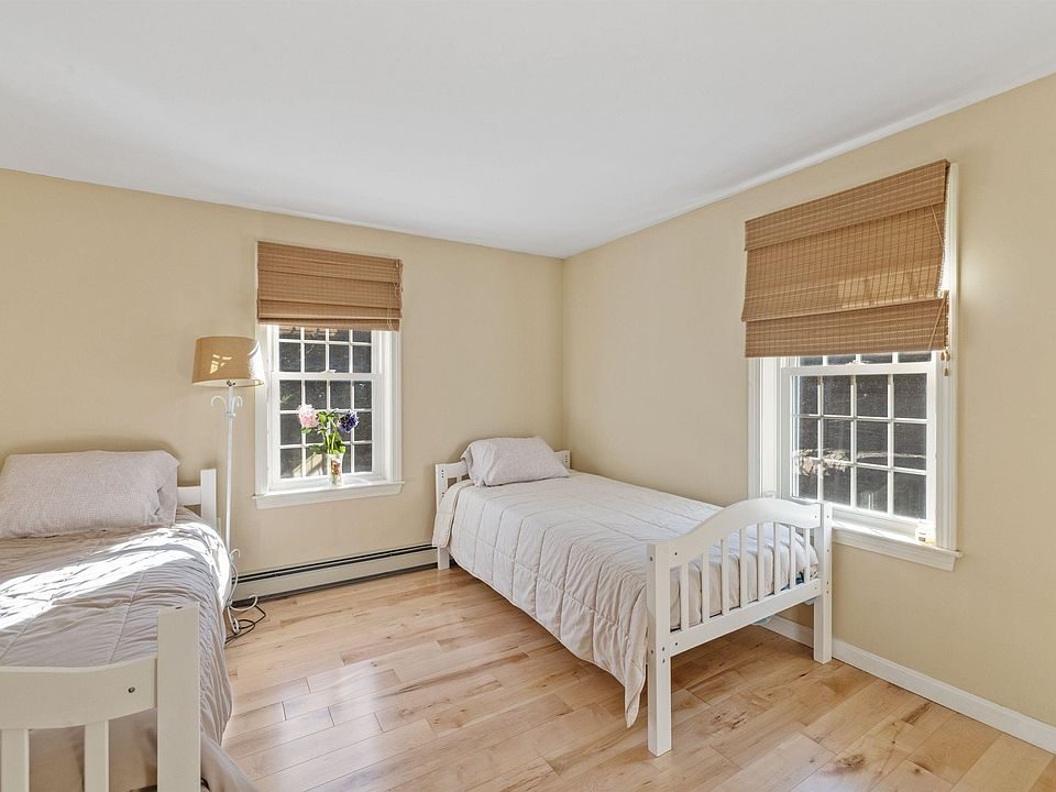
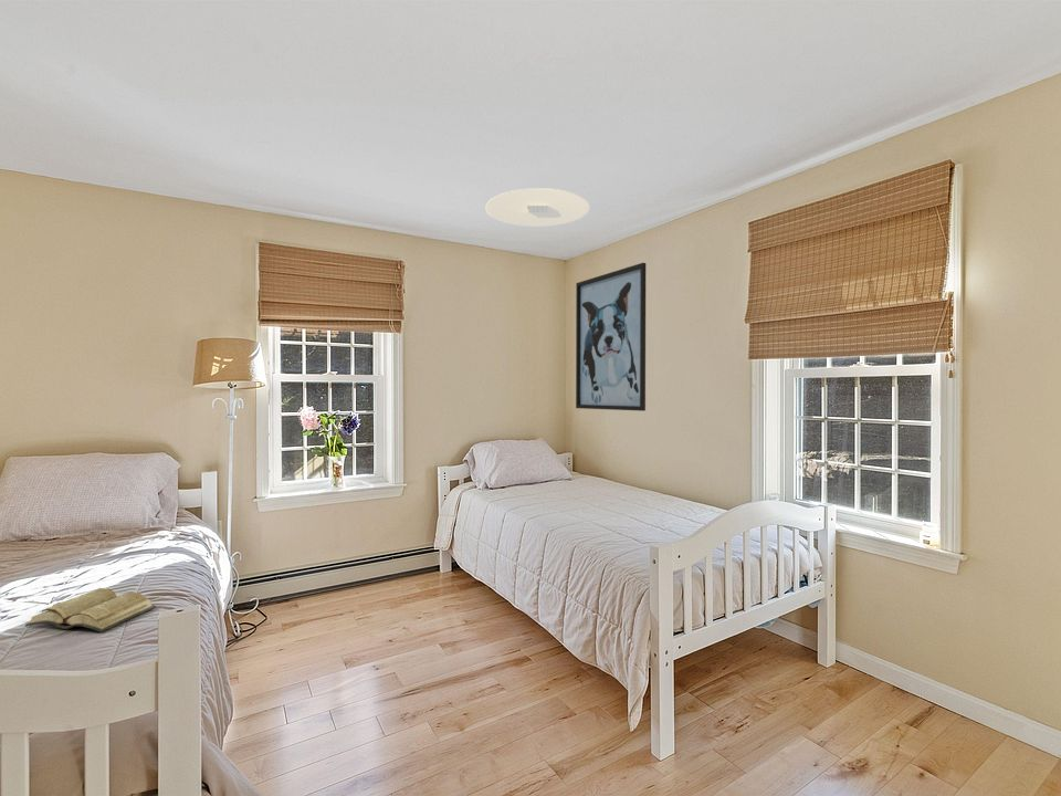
+ diary [24,587,157,633]
+ wall art [575,262,647,412]
+ ceiling light [484,187,591,228]
